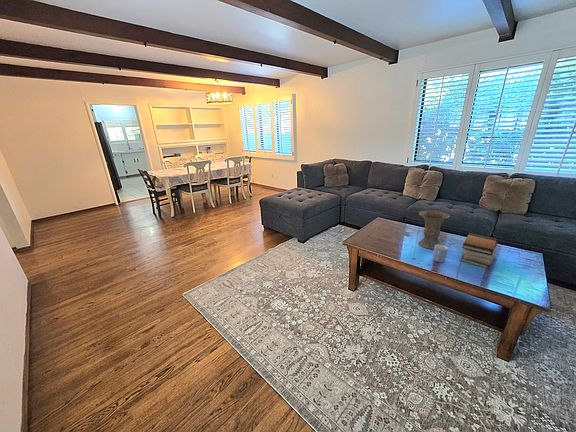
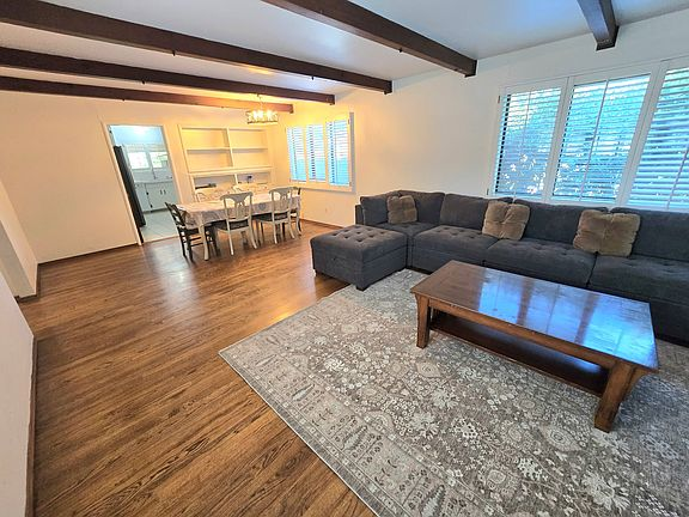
- mug [431,244,449,263]
- vase [418,209,451,250]
- book stack [460,232,499,270]
